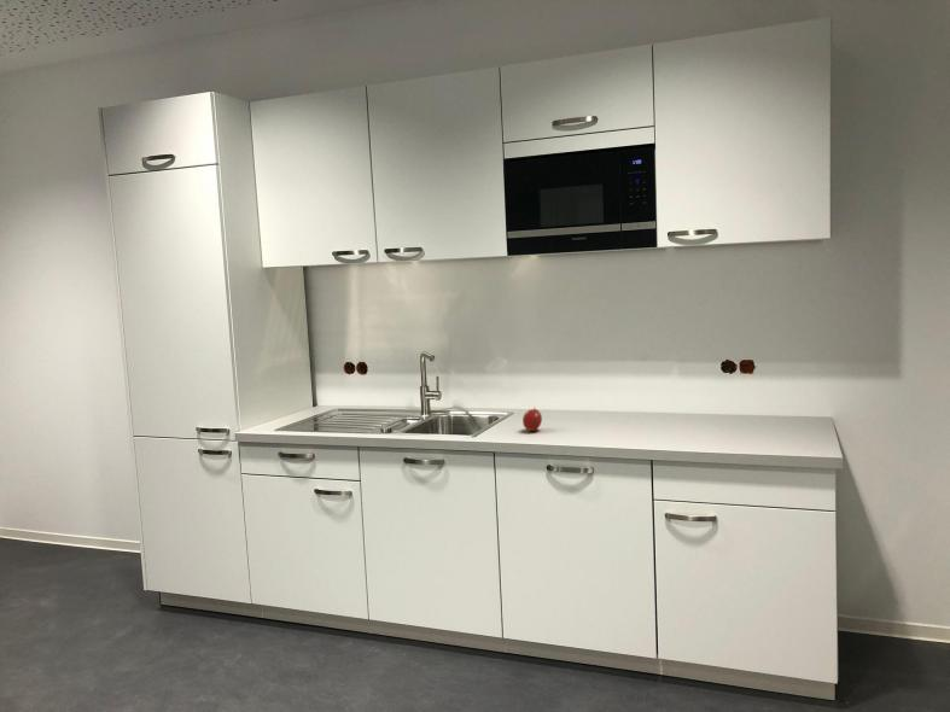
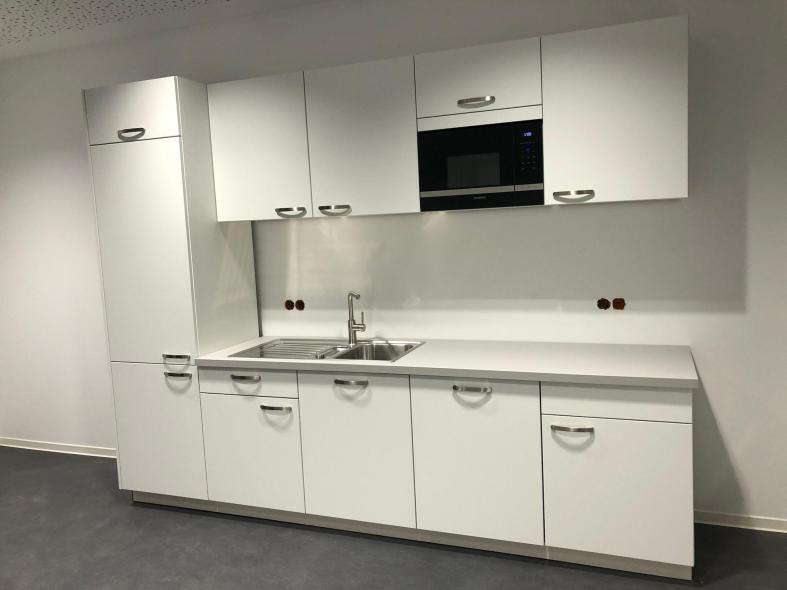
- fruit [521,408,543,432]
